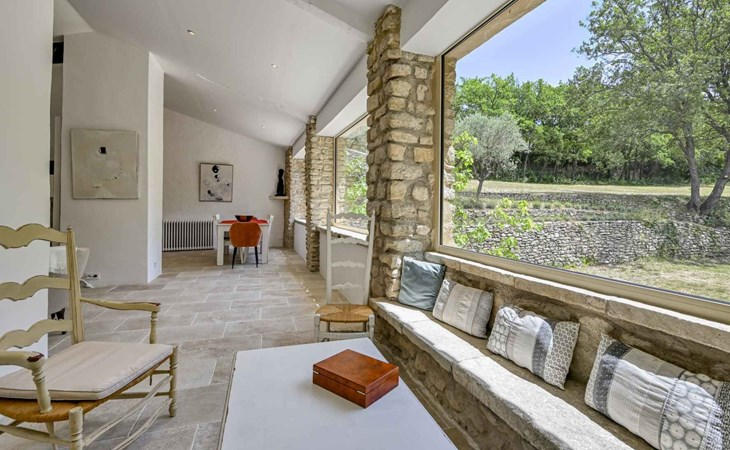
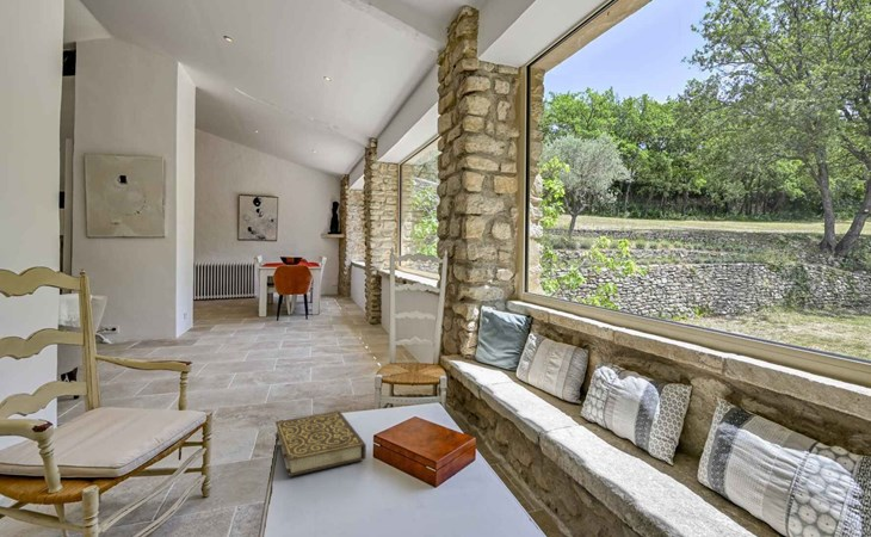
+ book [274,409,367,477]
